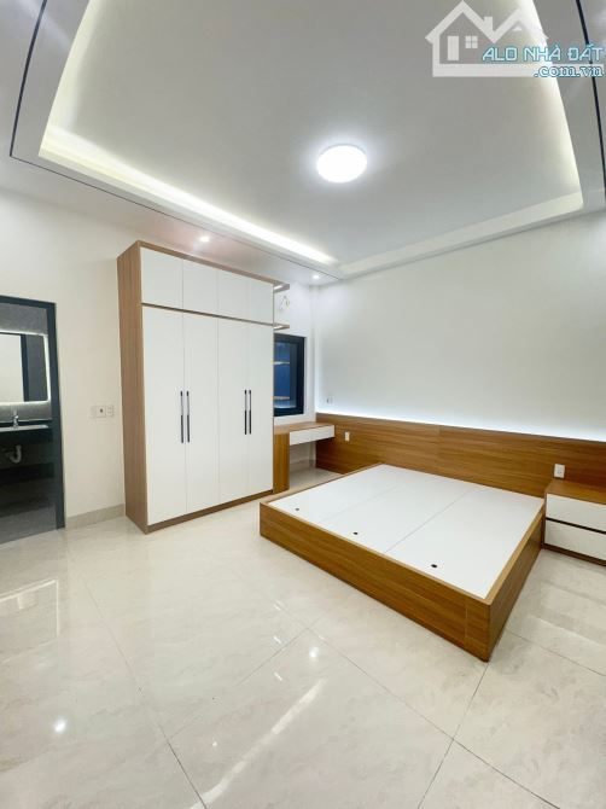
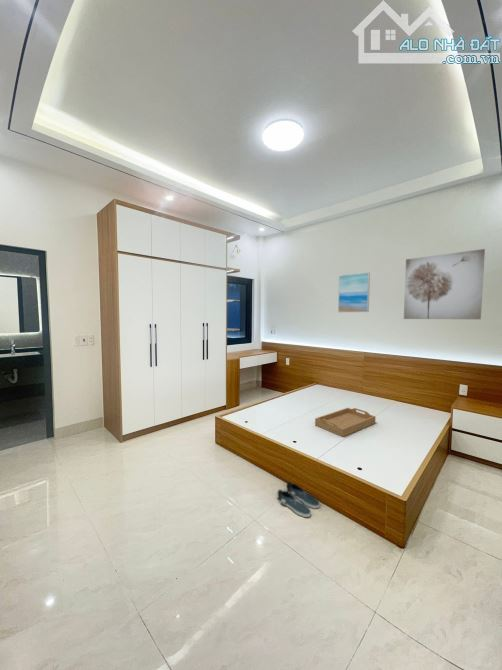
+ shoe [277,482,321,518]
+ serving tray [314,407,376,438]
+ wall art [403,248,486,320]
+ wall art [337,271,371,313]
